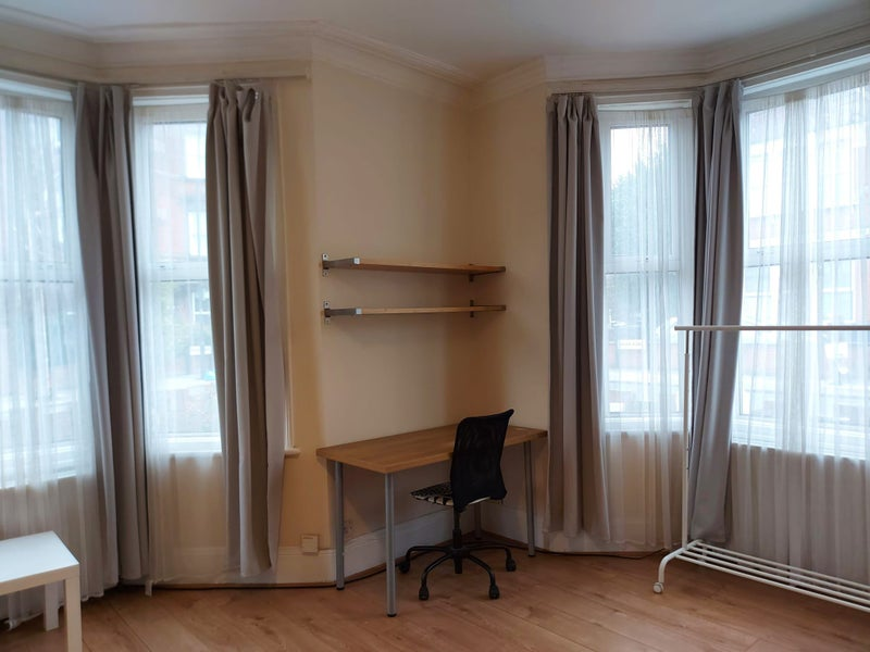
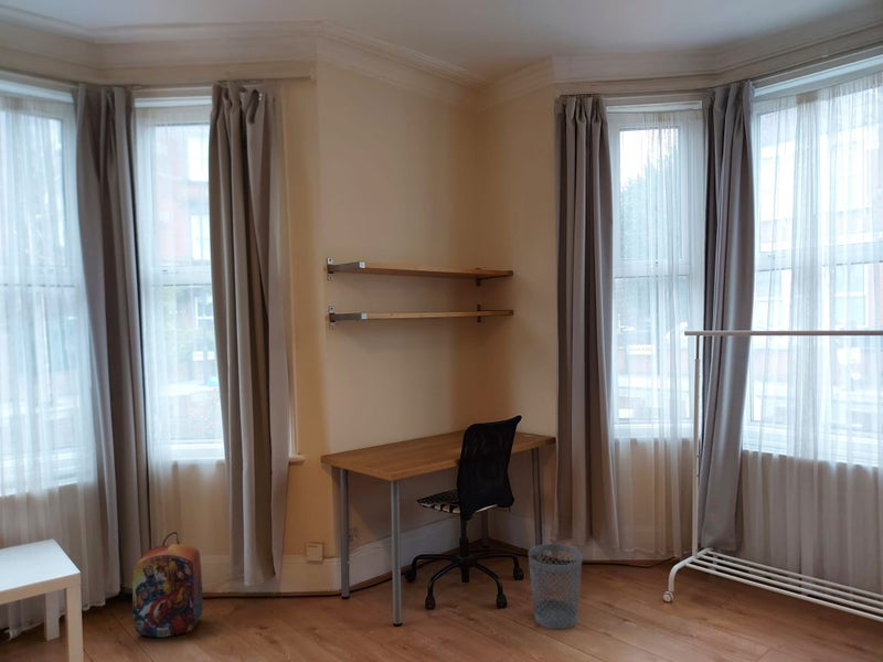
+ wastebasket [528,543,584,630]
+ backpack [131,531,204,639]
